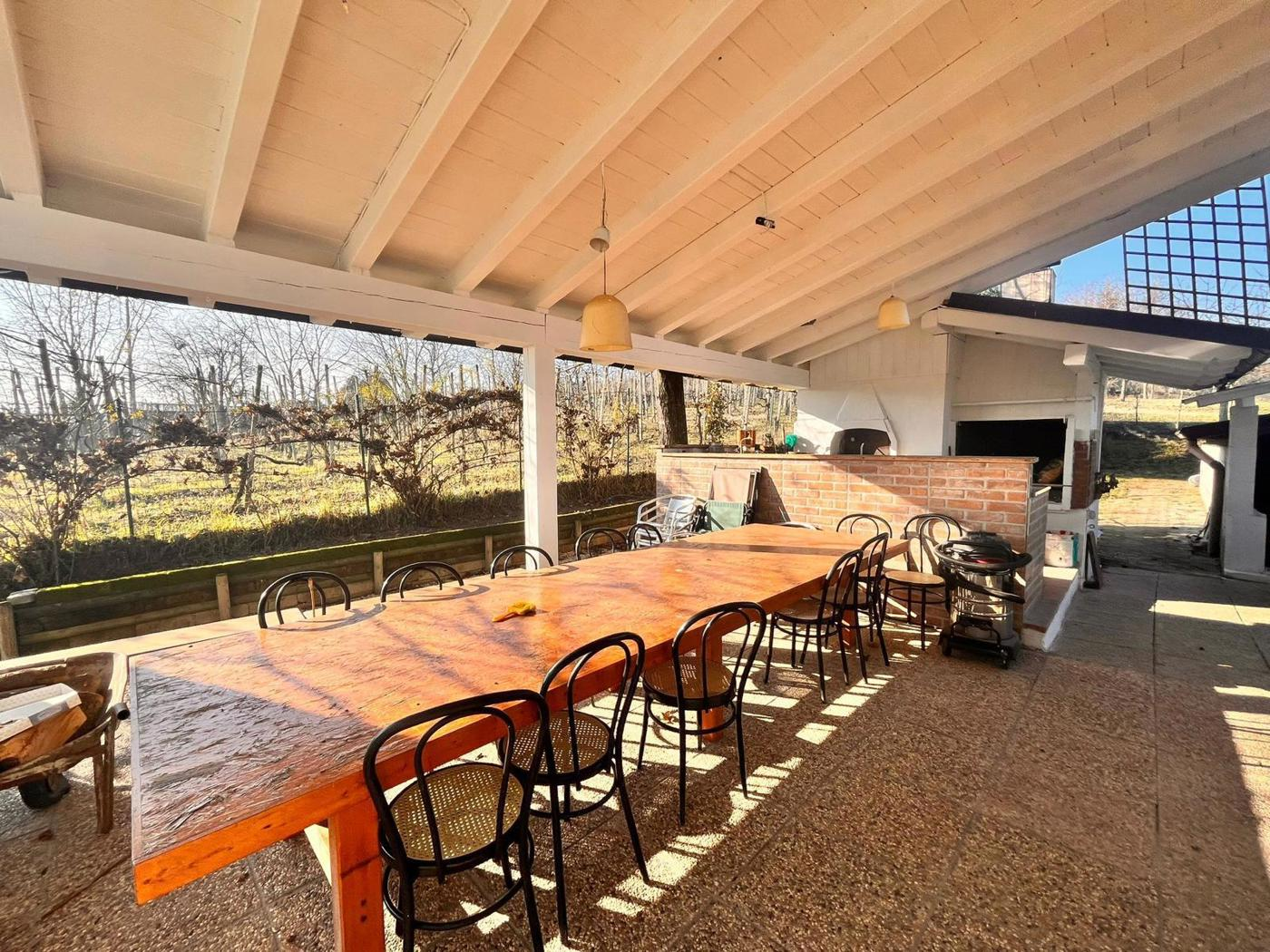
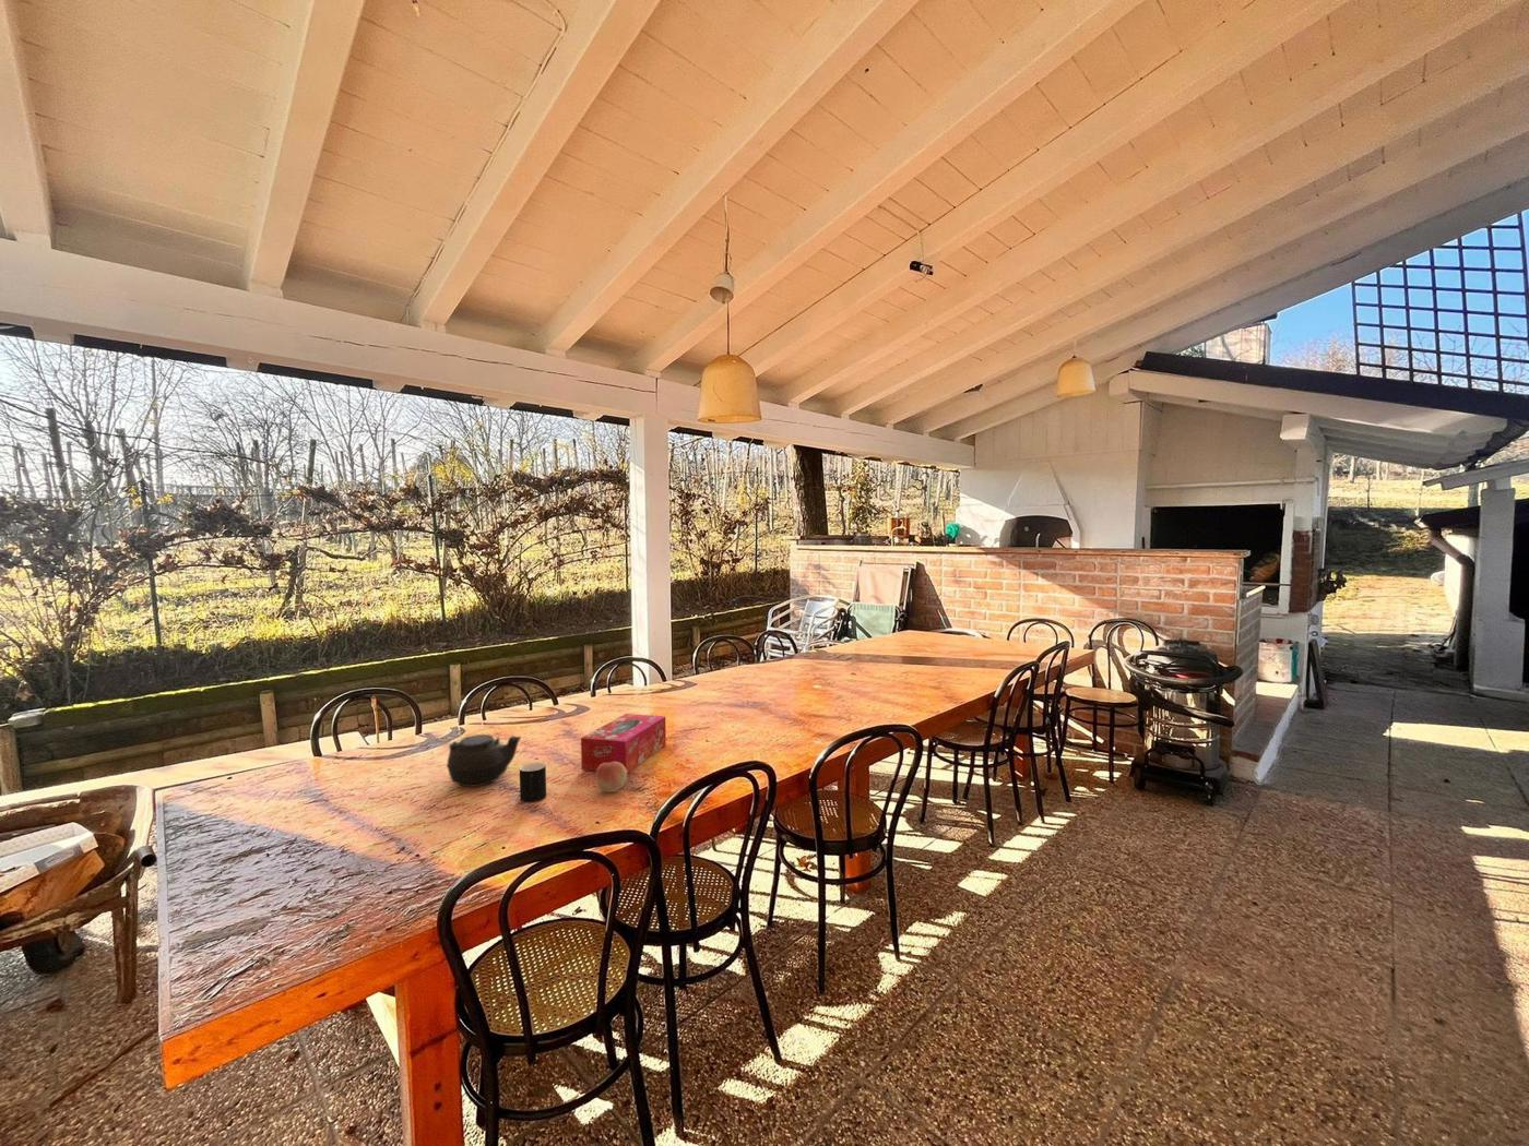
+ cup [519,762,547,803]
+ fruit [594,762,628,793]
+ teapot [445,732,523,788]
+ tissue box [580,713,667,774]
